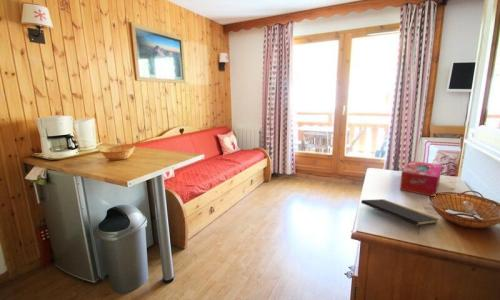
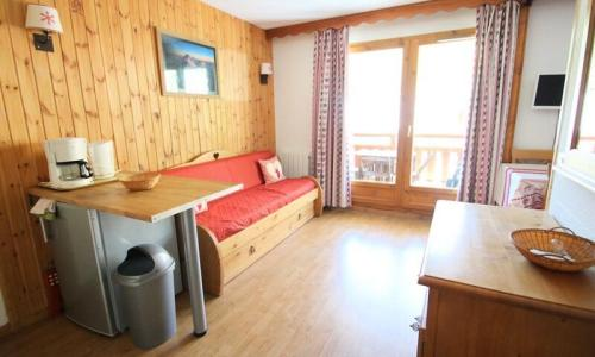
- tissue box [399,160,443,197]
- notepad [360,198,440,235]
